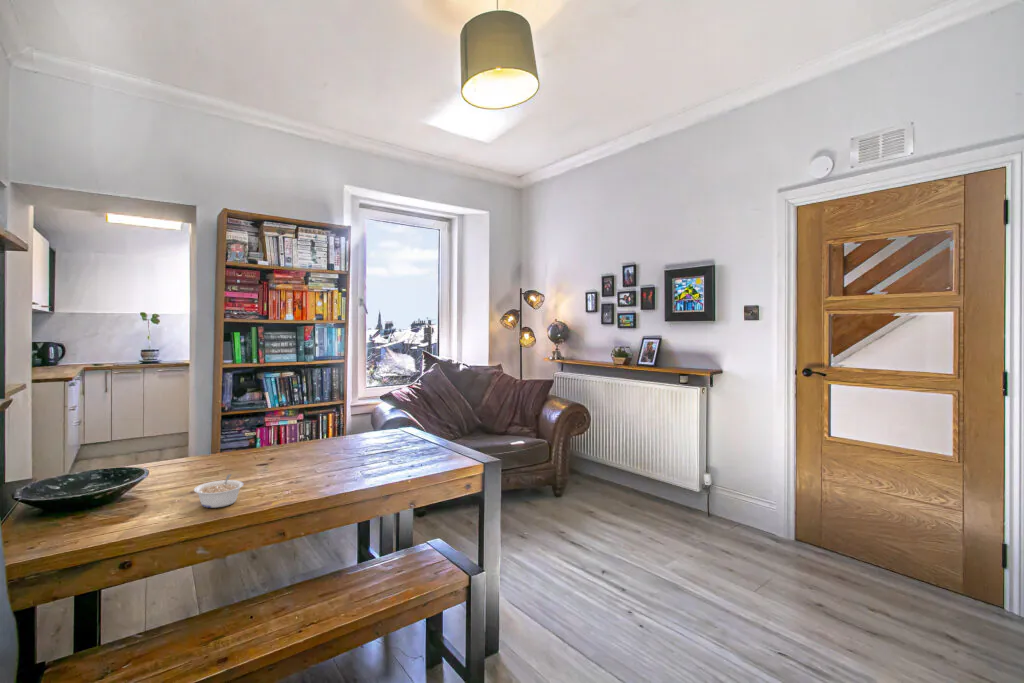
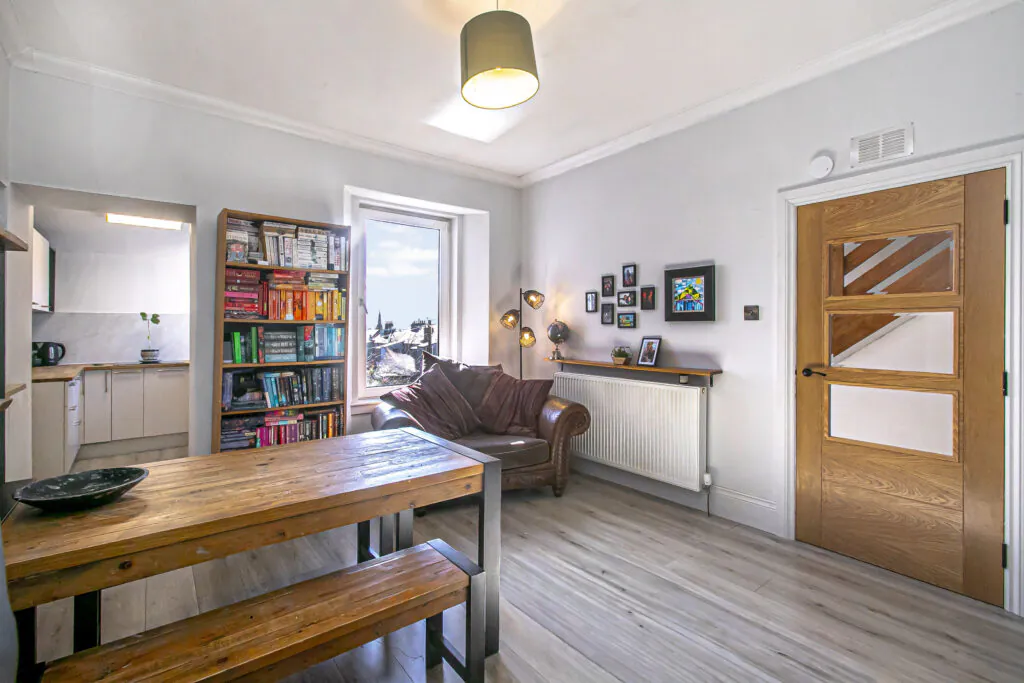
- legume [193,473,244,509]
